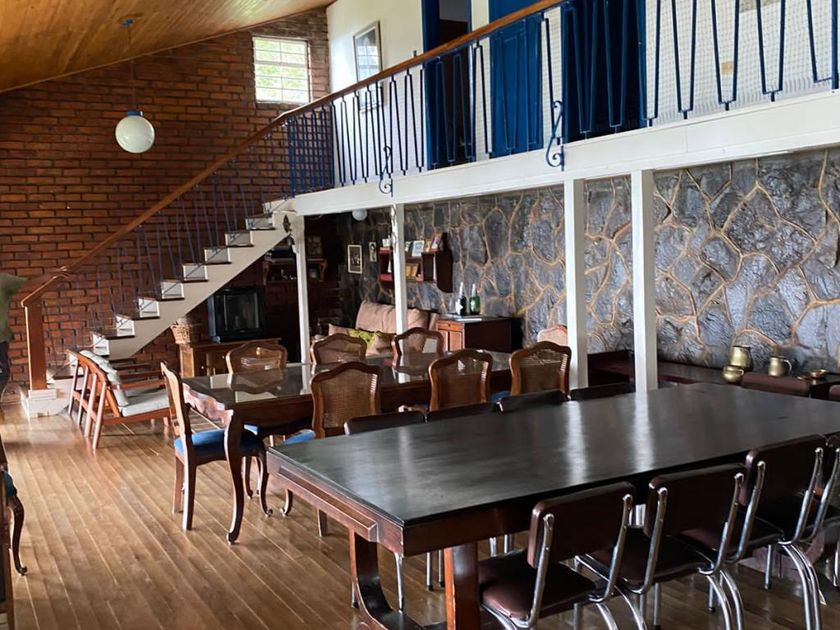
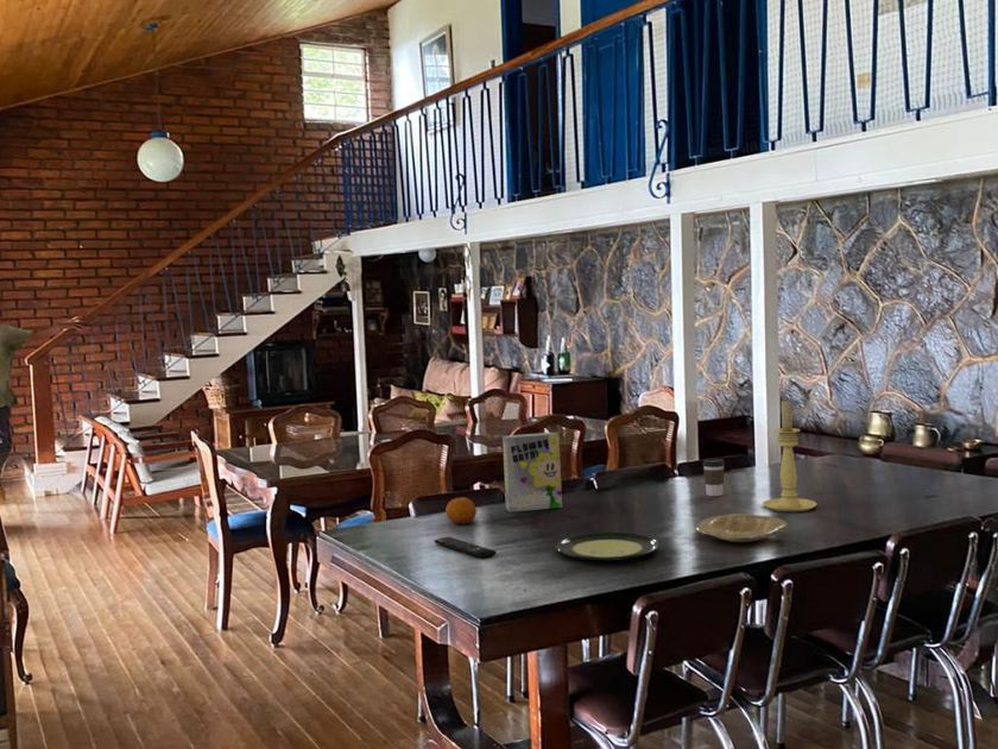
+ plate [554,531,661,561]
+ fruit [444,496,478,525]
+ remote control [434,536,498,560]
+ cereal box [501,432,563,514]
+ plate [694,512,789,543]
+ candle holder [762,399,817,512]
+ coffee cup [702,458,726,497]
